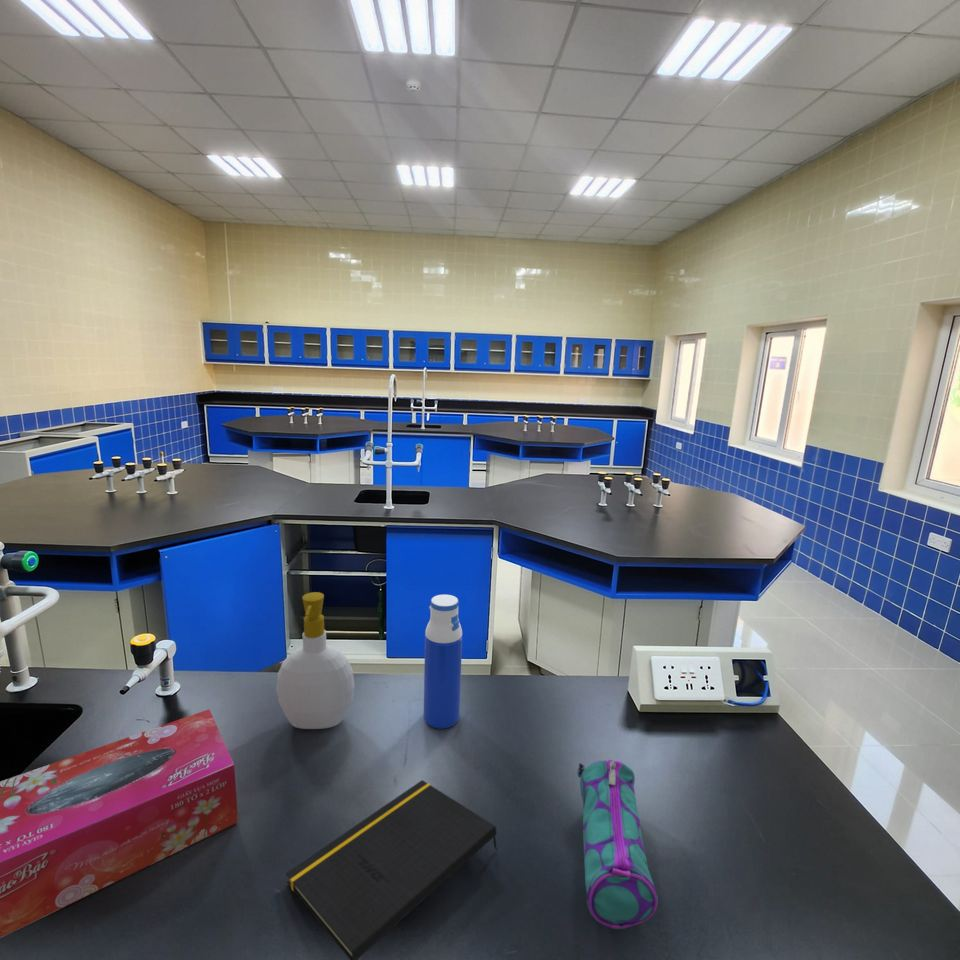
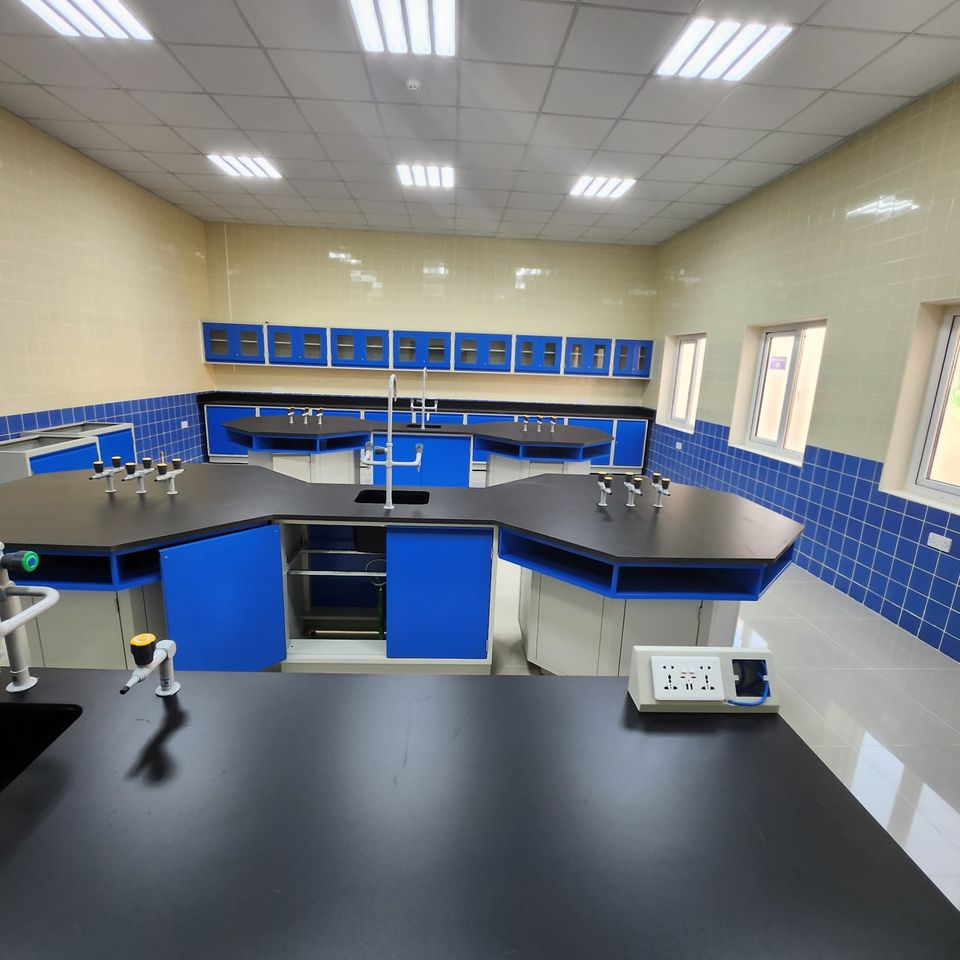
- soap bottle [275,591,356,730]
- tissue box [0,708,239,939]
- water bottle [423,593,463,730]
- notepad [285,779,498,960]
- pencil case [576,759,659,930]
